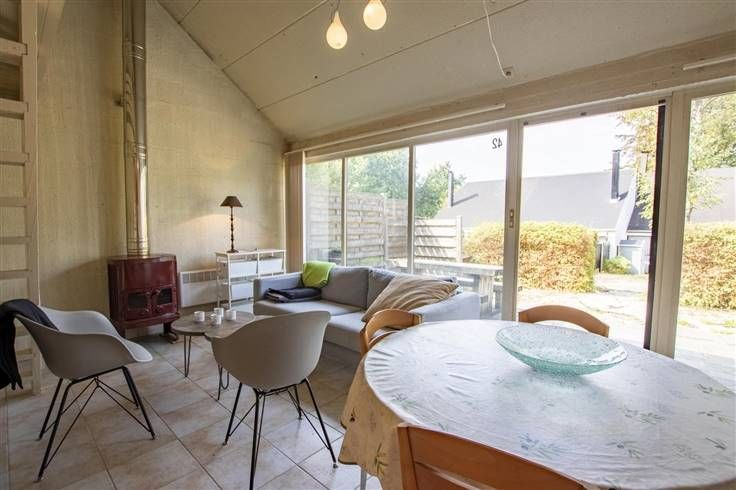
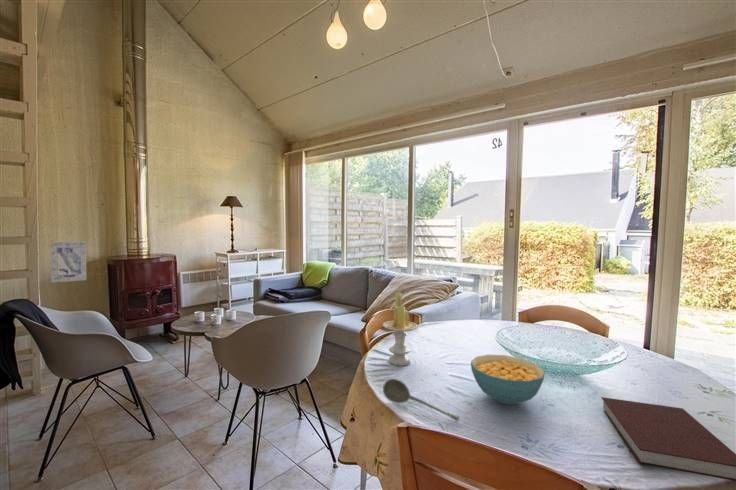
+ cereal bowl [470,354,546,405]
+ soupspoon [382,378,460,423]
+ candle [382,291,418,367]
+ wall art [49,241,88,284]
+ notebook [600,396,736,482]
